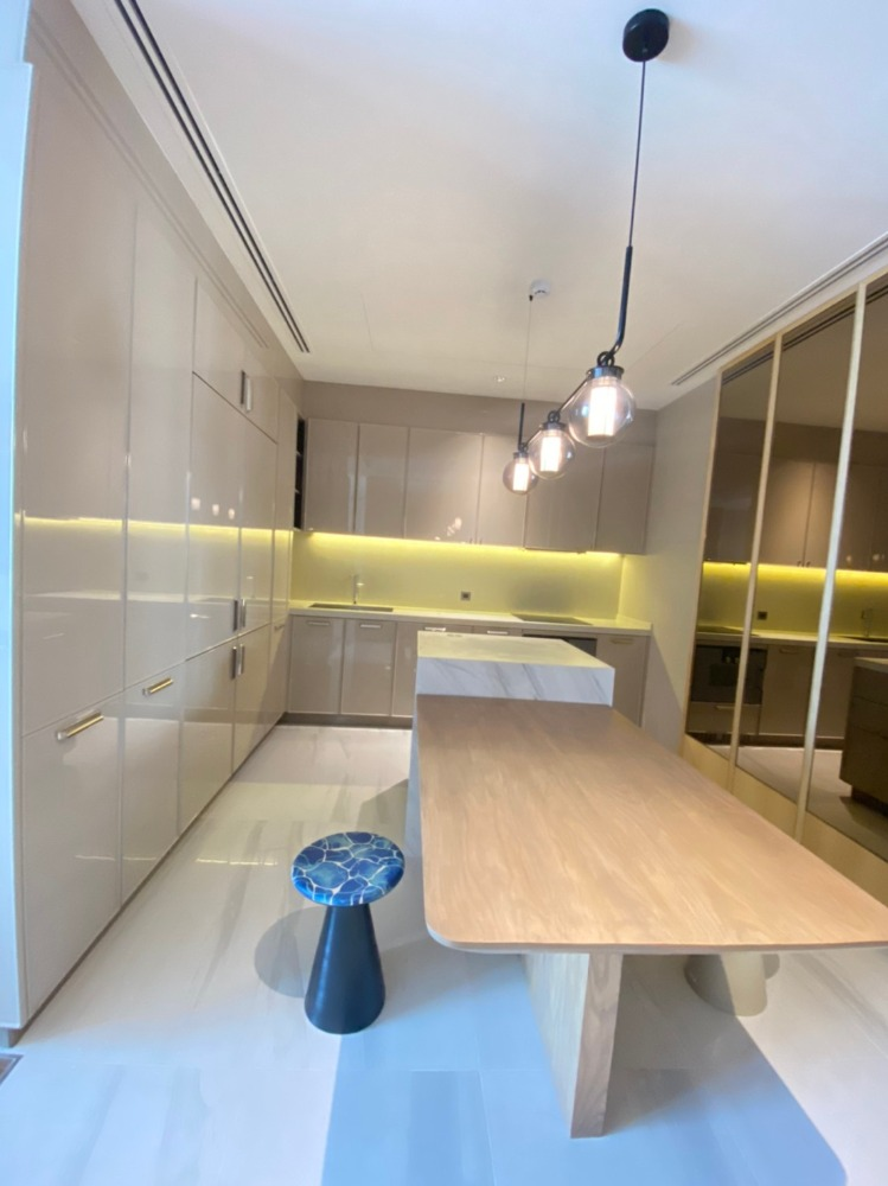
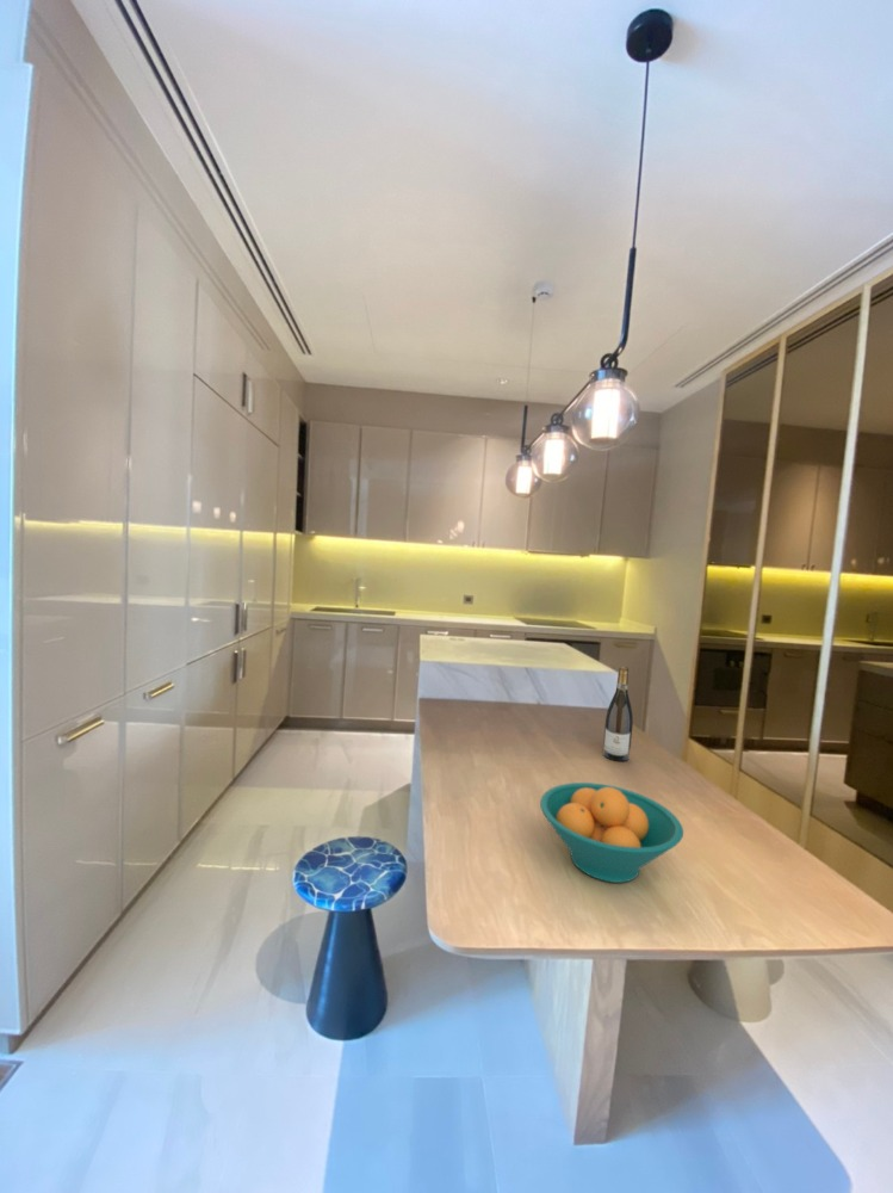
+ fruit bowl [539,781,684,884]
+ wine bottle [602,666,634,762]
